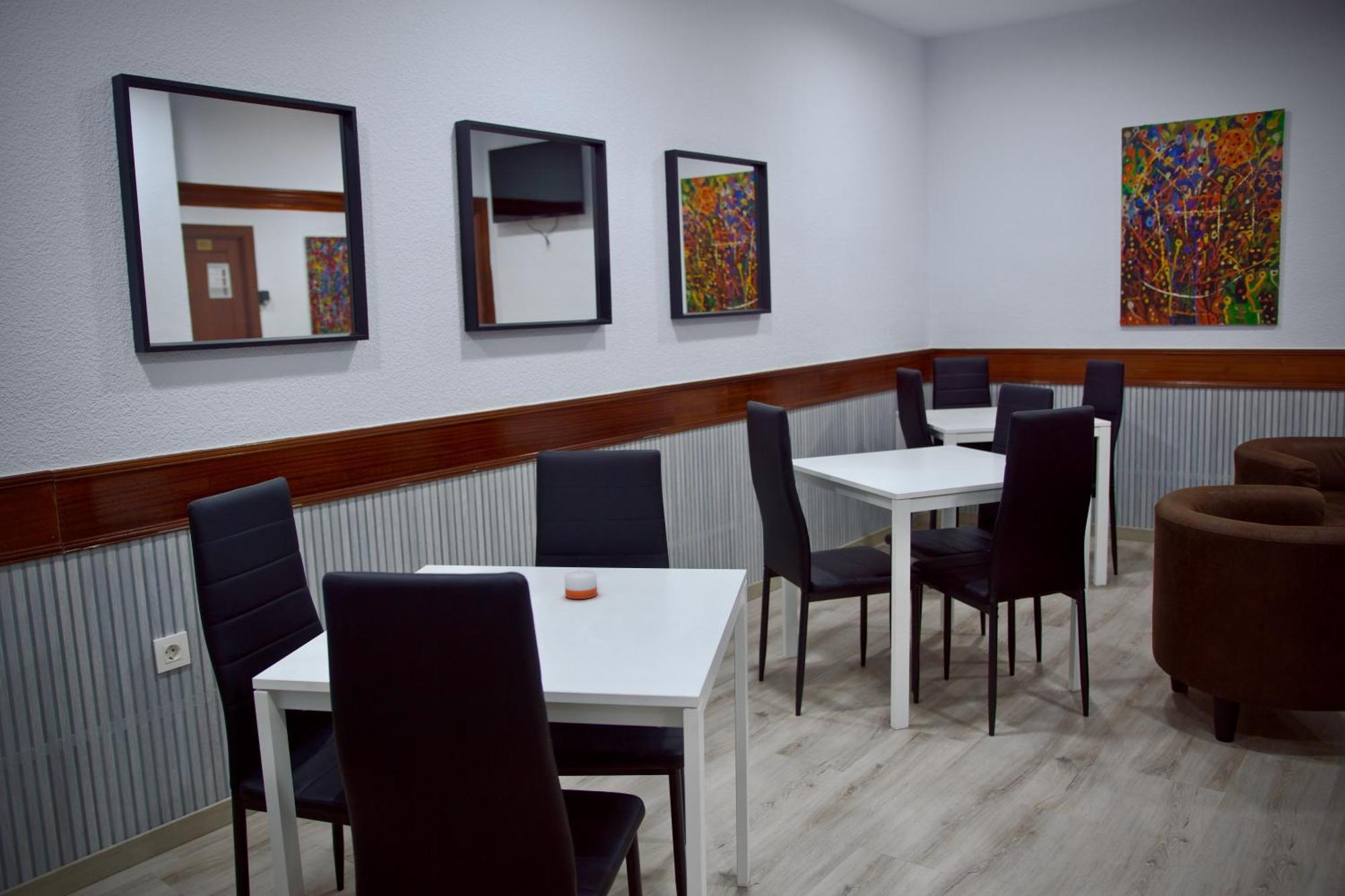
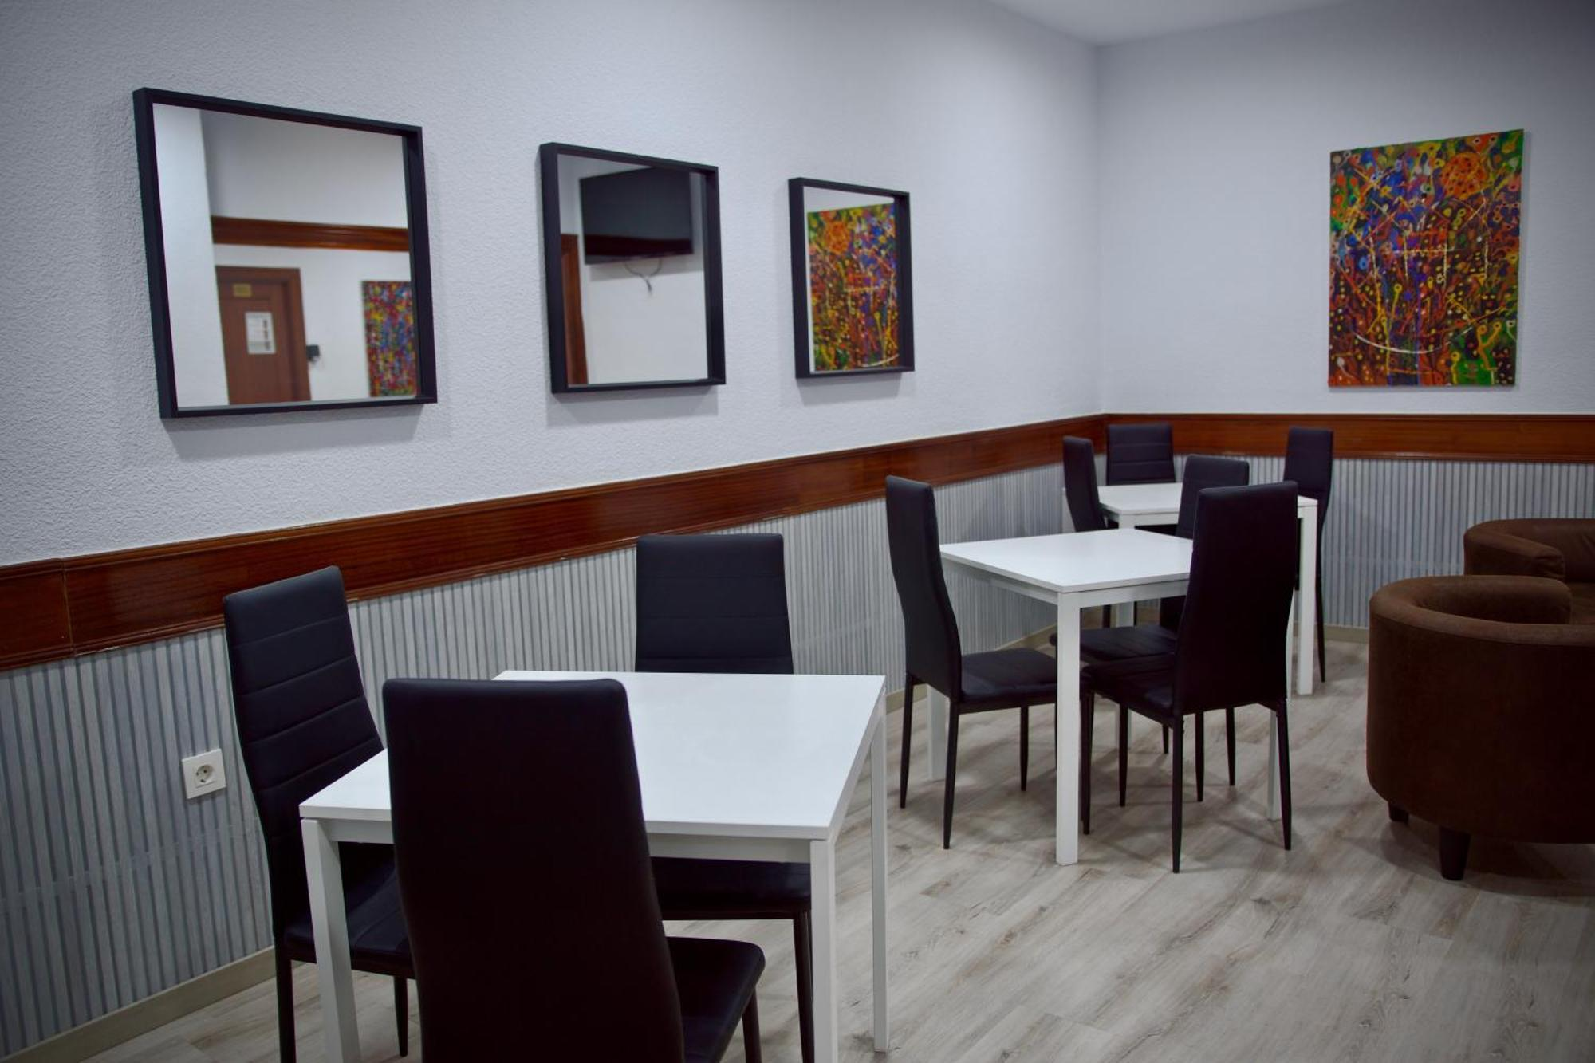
- candle [564,557,598,600]
